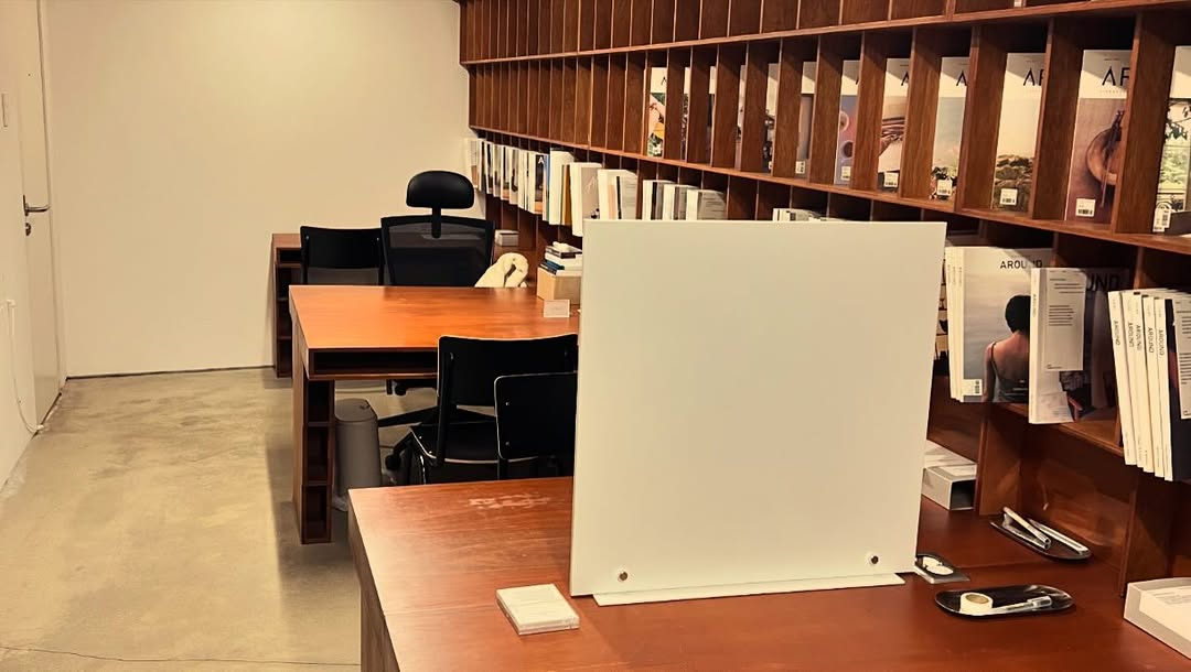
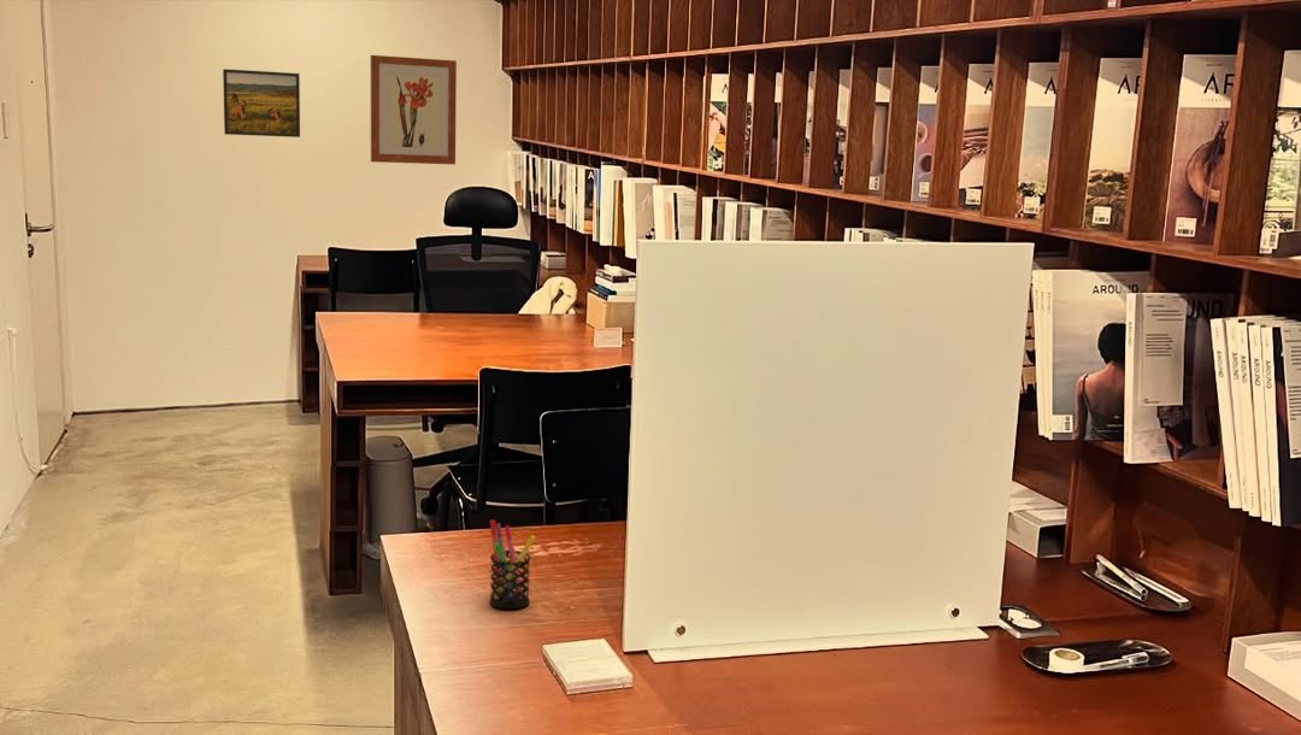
+ pen holder [488,519,537,610]
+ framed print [222,67,301,139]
+ wall art [370,54,458,165]
